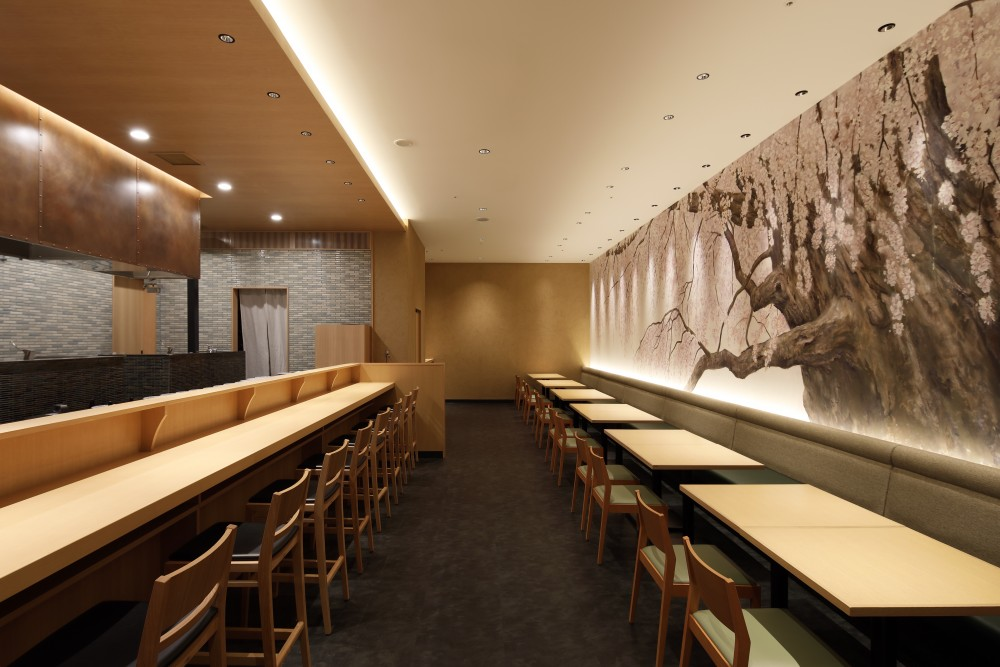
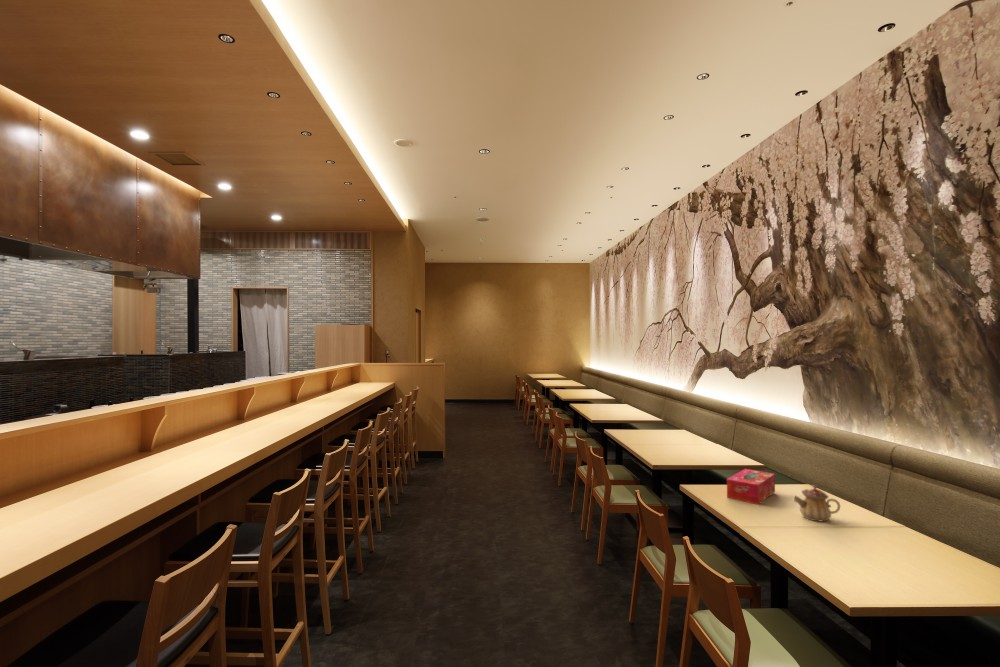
+ tissue box [726,468,776,506]
+ teapot [793,484,841,522]
